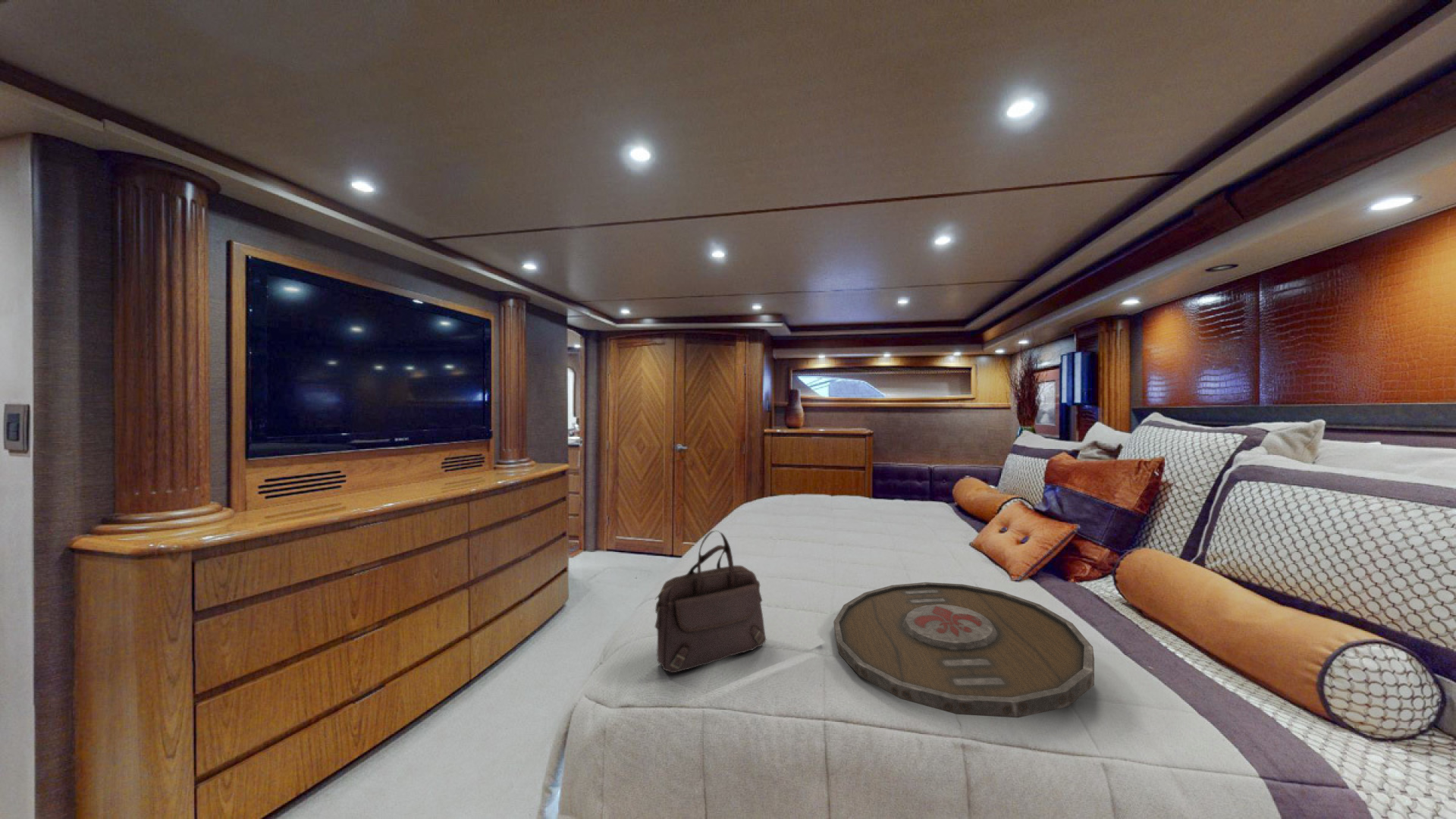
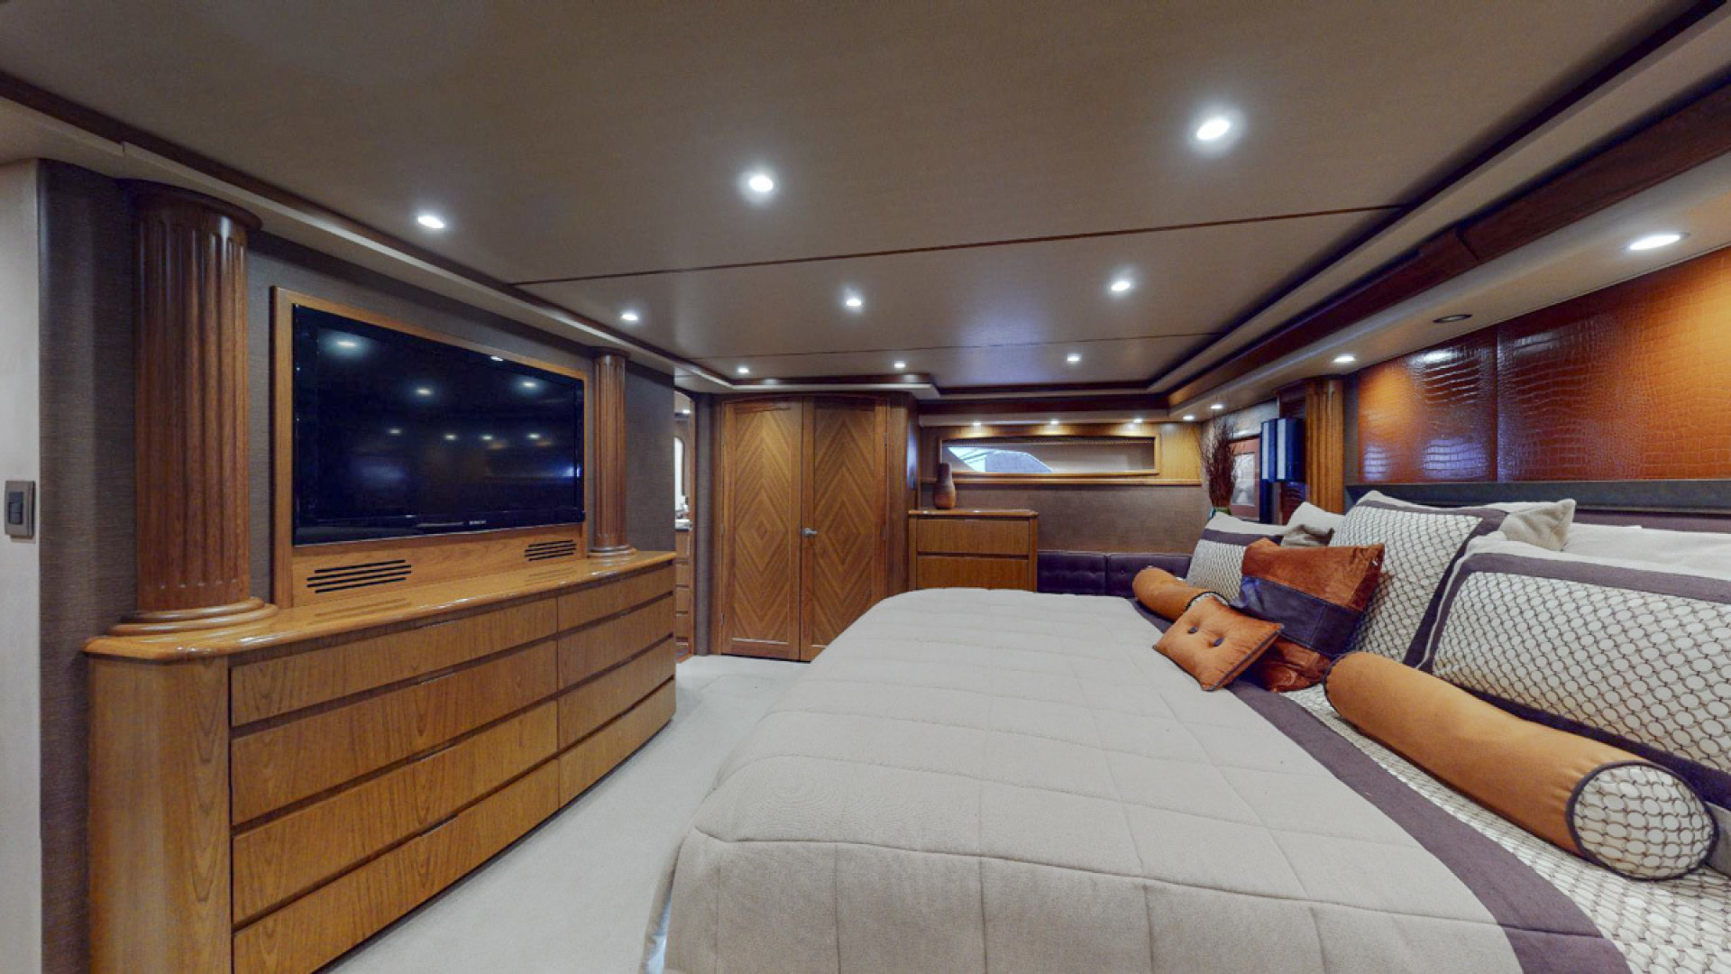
- handbag [654,530,767,673]
- serving tray [833,582,1095,718]
